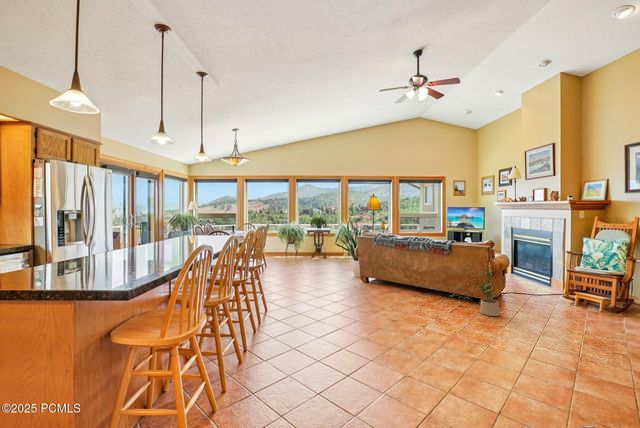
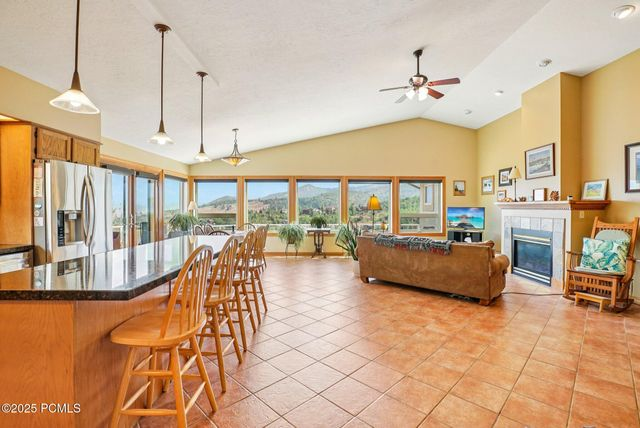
- potted plant [477,270,500,317]
